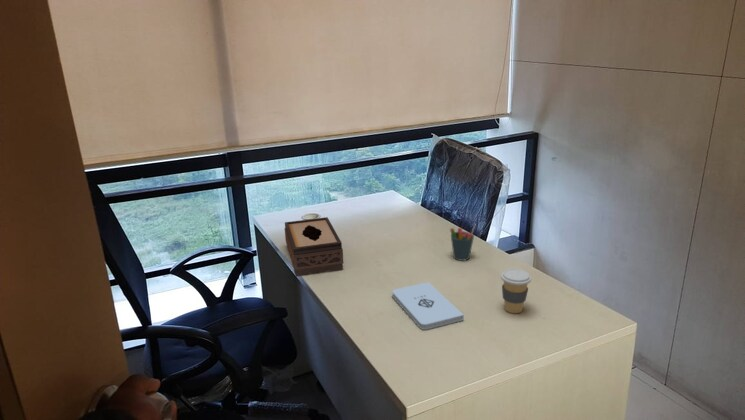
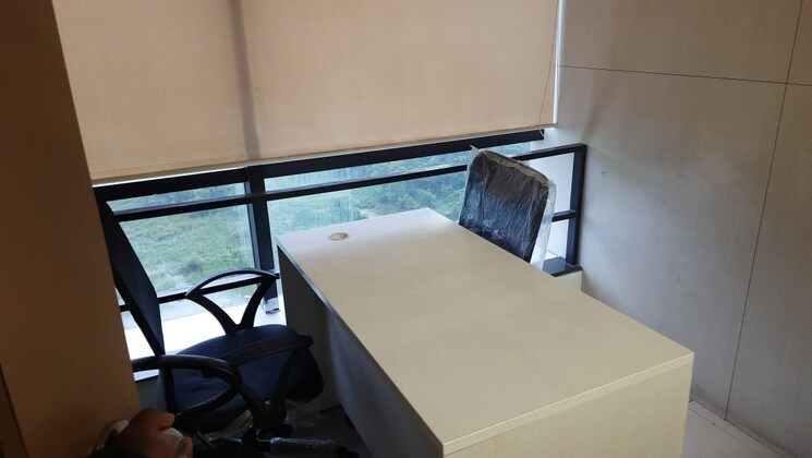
- tissue box [284,216,344,277]
- notepad [391,281,465,331]
- pen holder [449,223,476,262]
- coffee cup [500,268,532,314]
